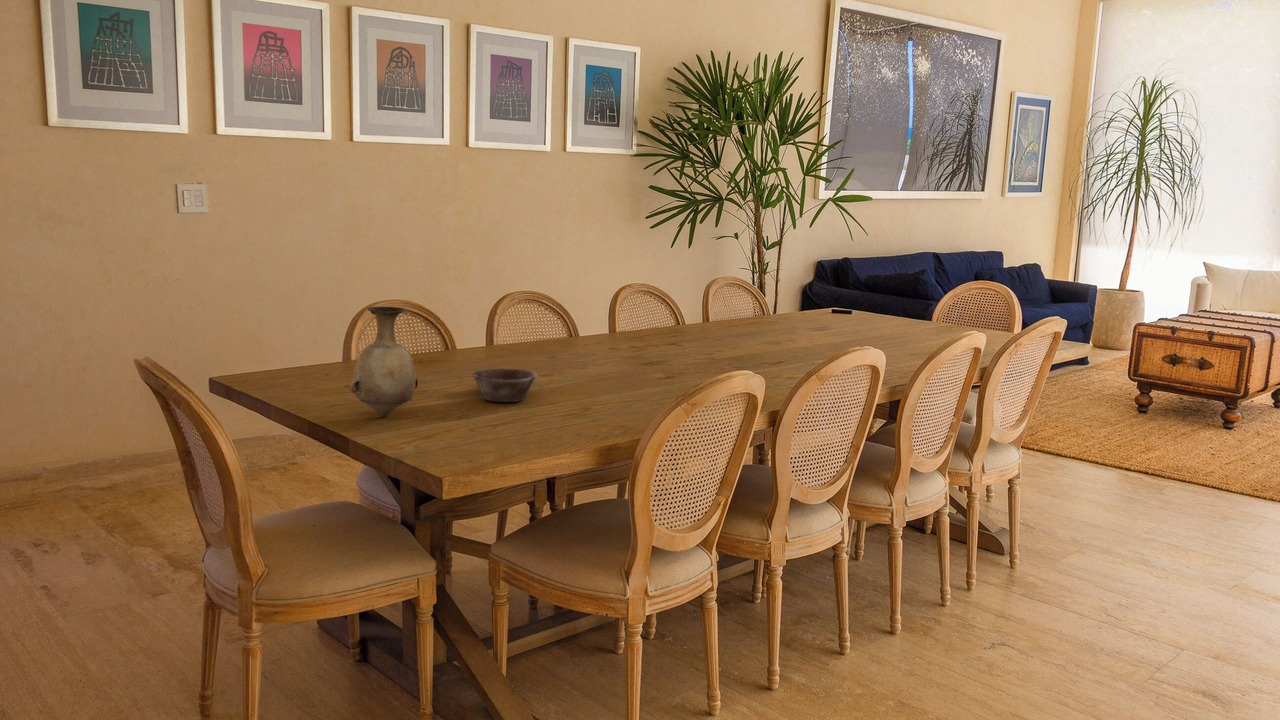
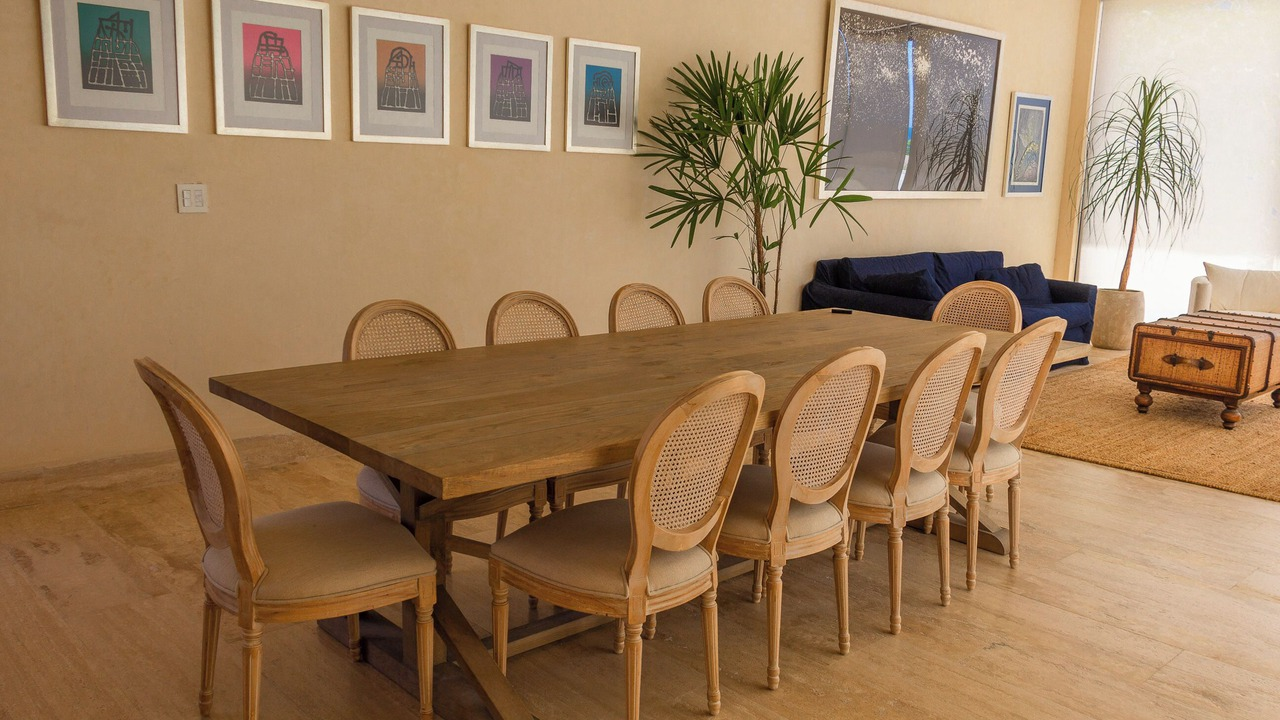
- bowl [471,368,539,403]
- vase [348,306,419,418]
